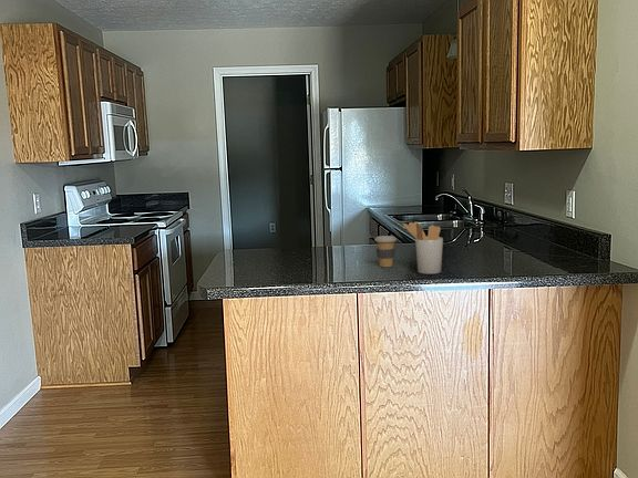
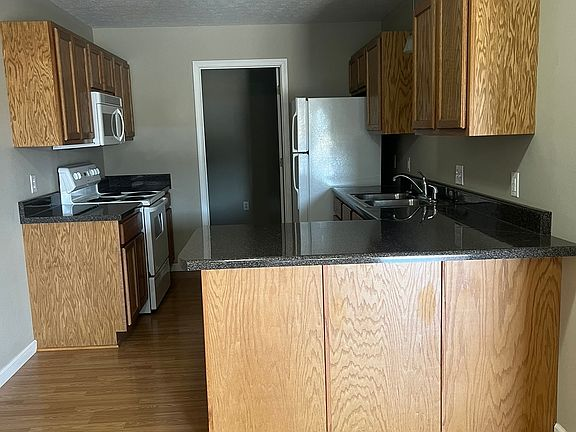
- coffee cup [373,235,398,268]
- utensil holder [402,221,444,276]
